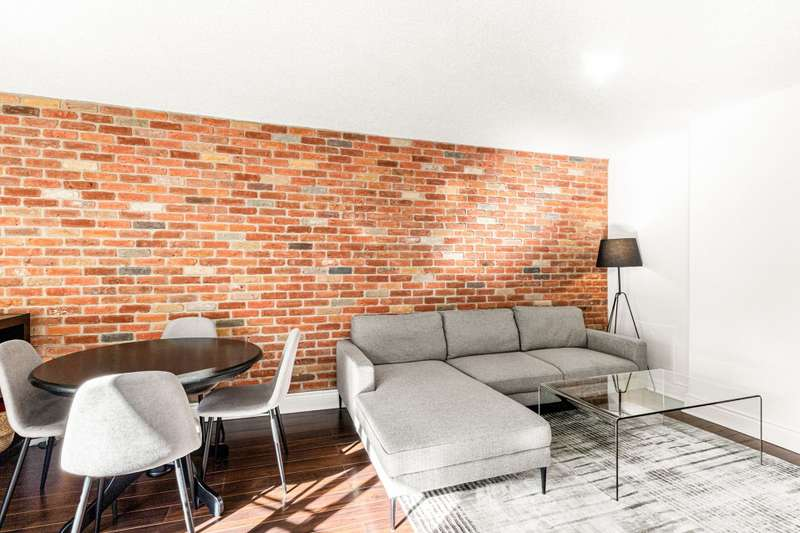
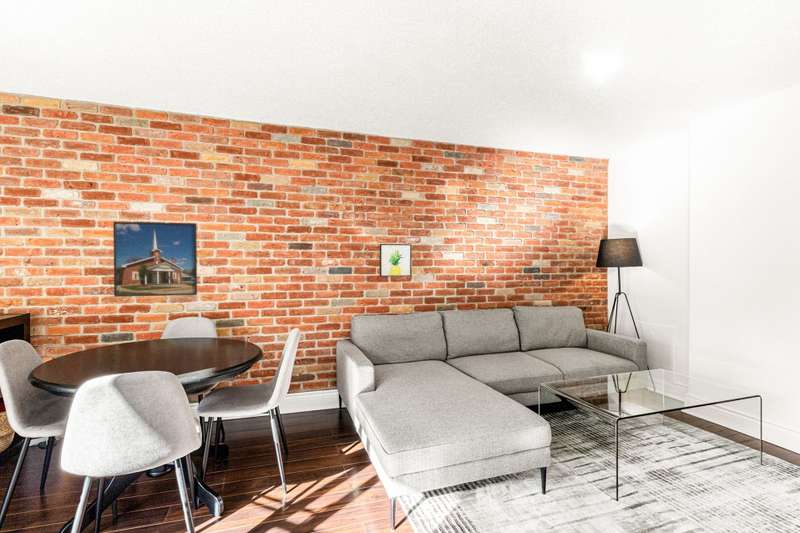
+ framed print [112,221,198,298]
+ wall art [379,243,413,278]
